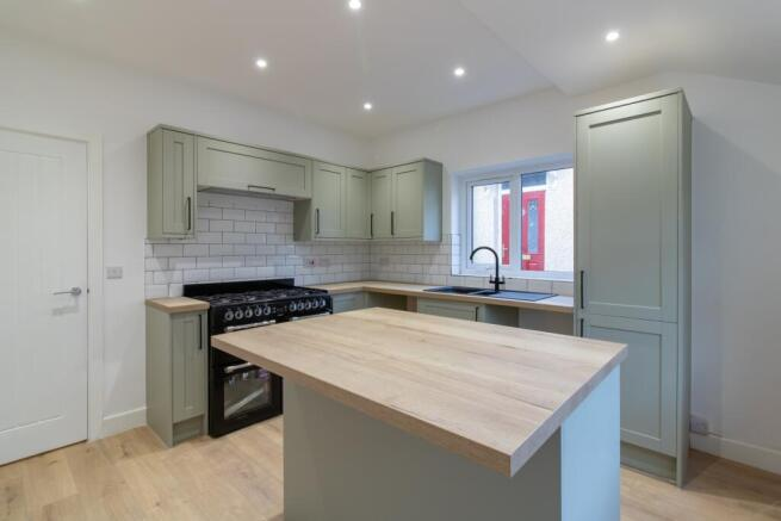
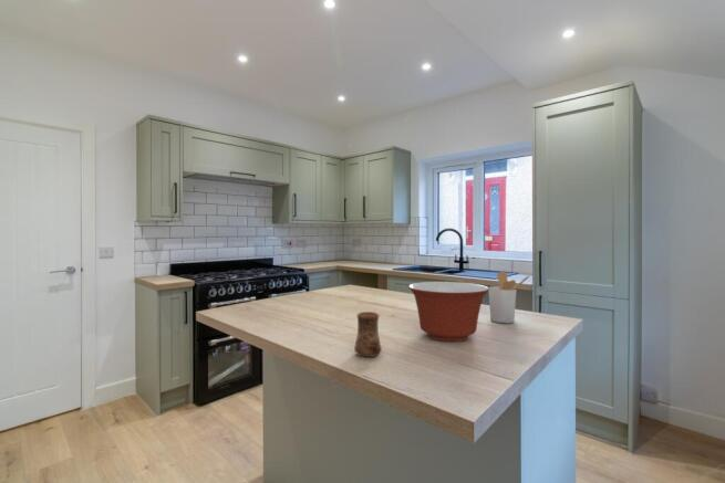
+ mixing bowl [407,281,489,343]
+ cup [353,311,383,358]
+ utensil holder [488,270,531,324]
